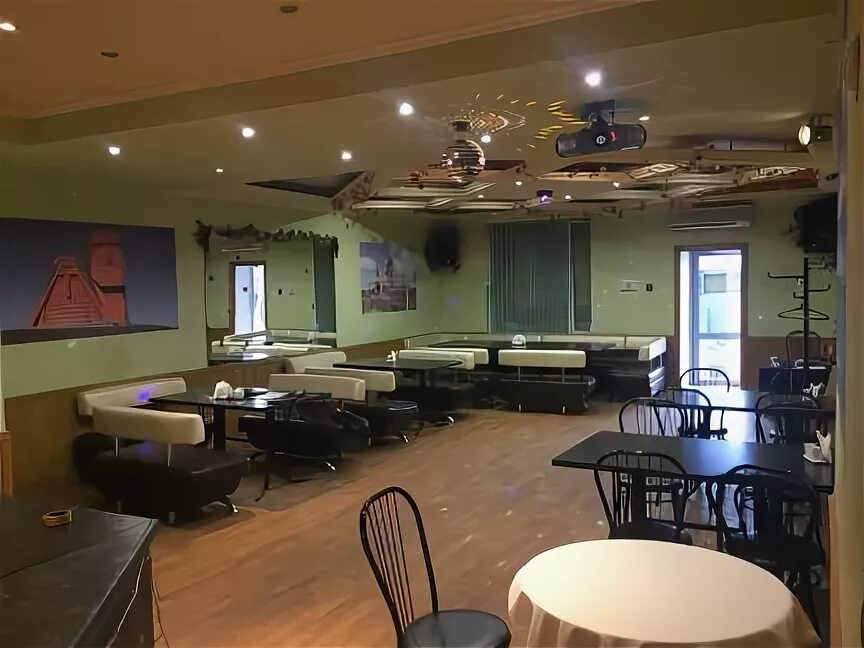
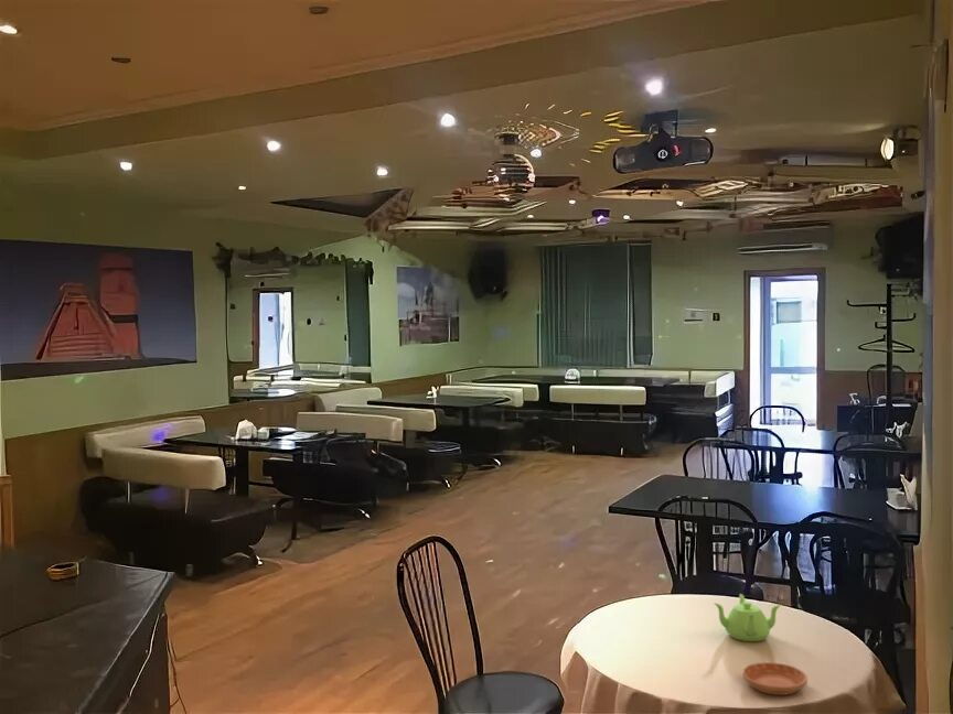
+ saucer [741,661,809,696]
+ teapot [713,593,782,642]
